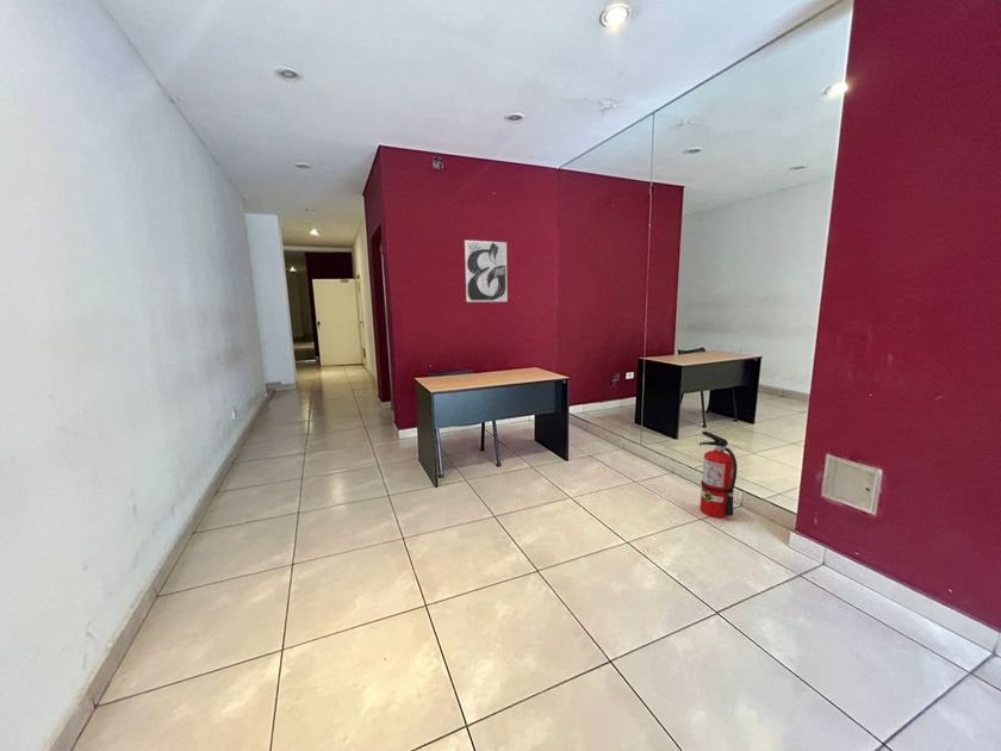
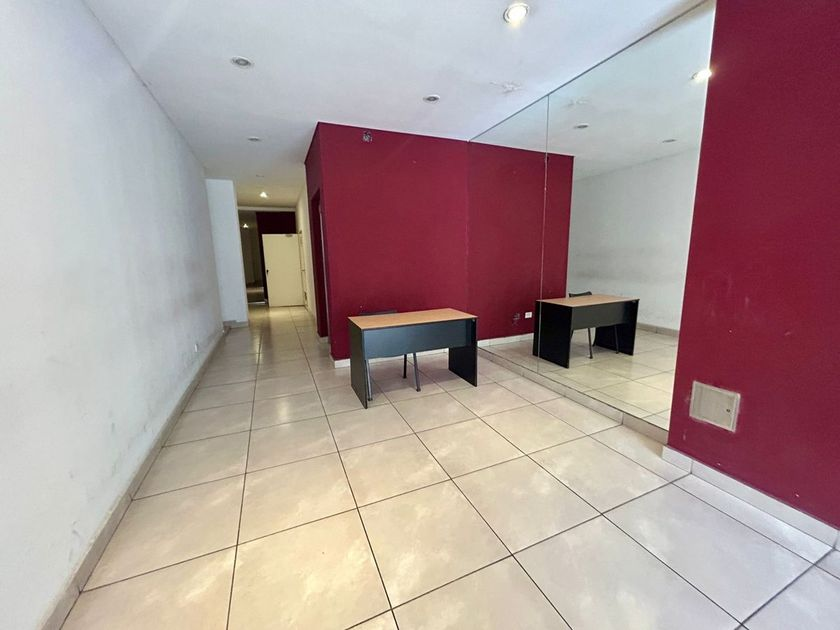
- wall art [464,238,509,303]
- fire extinguisher [698,430,738,519]
